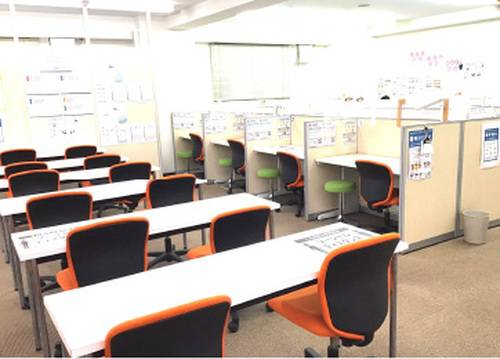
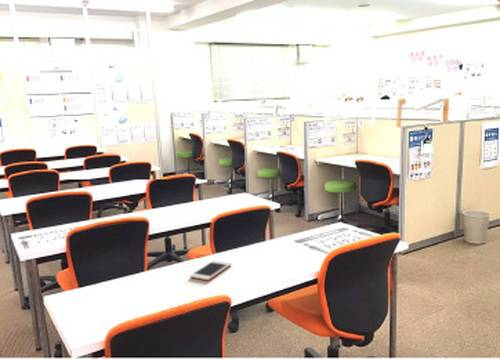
+ cell phone [189,259,232,281]
